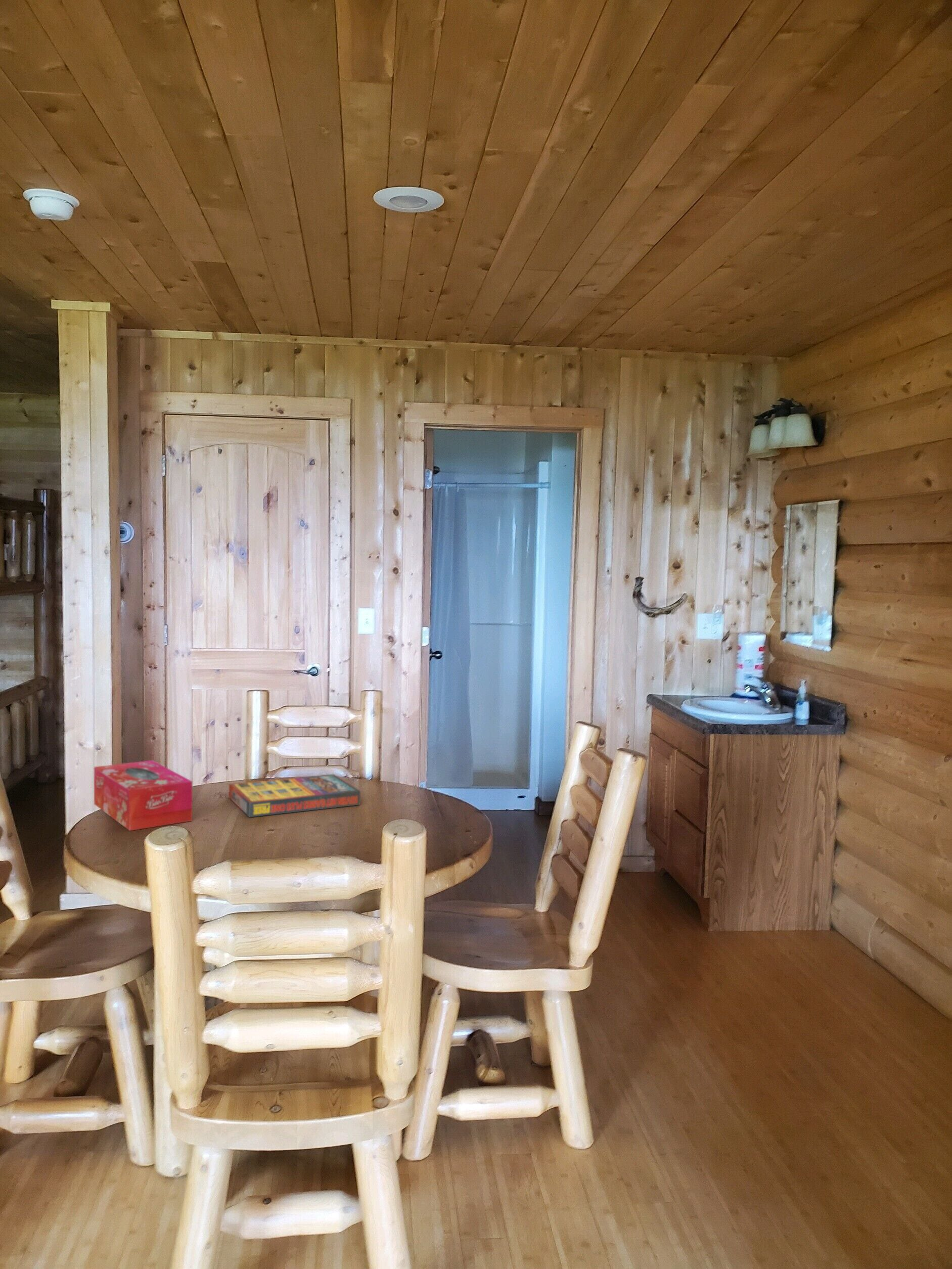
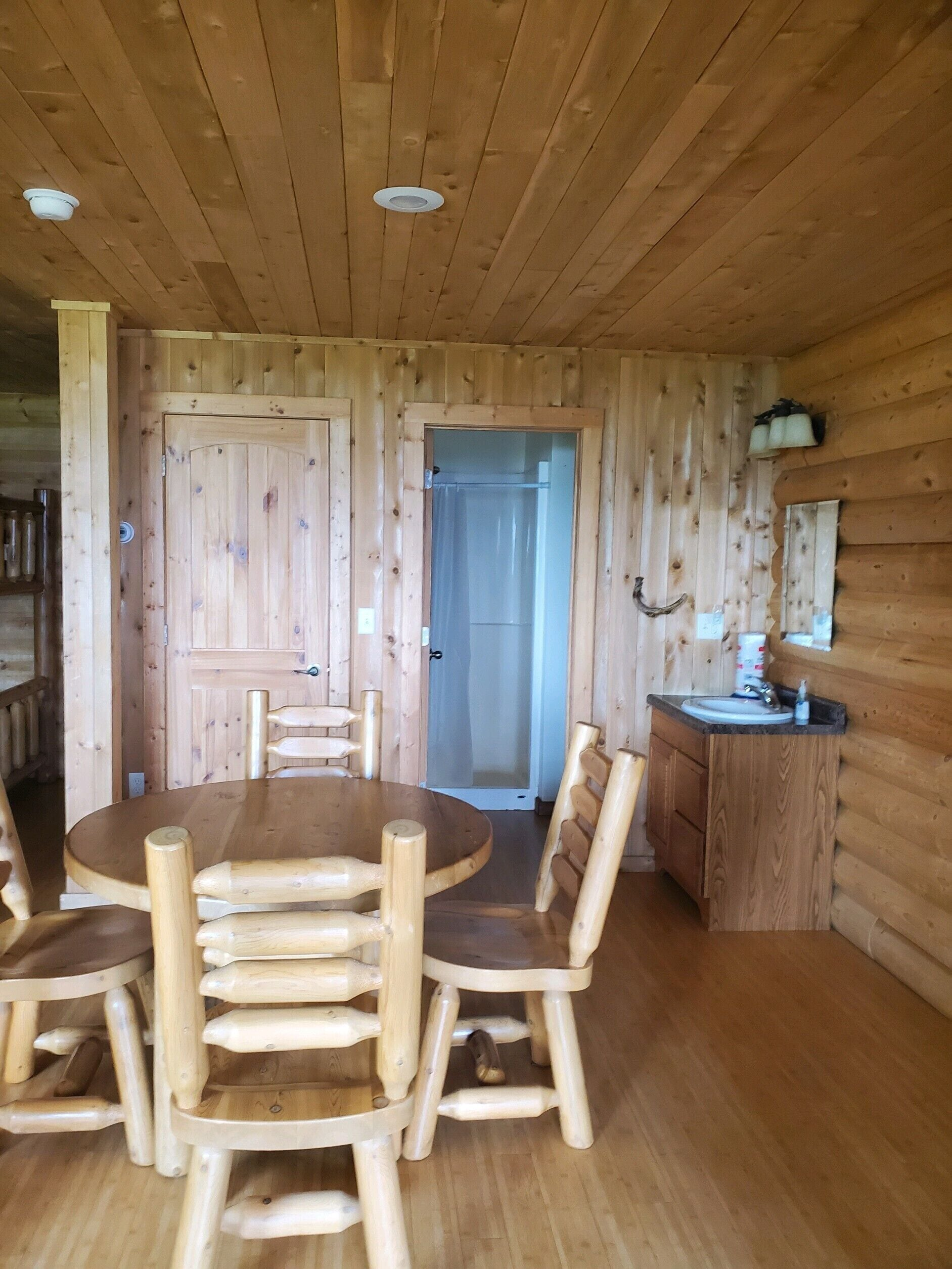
- game compilation box [229,774,361,818]
- tissue box [94,760,193,831]
